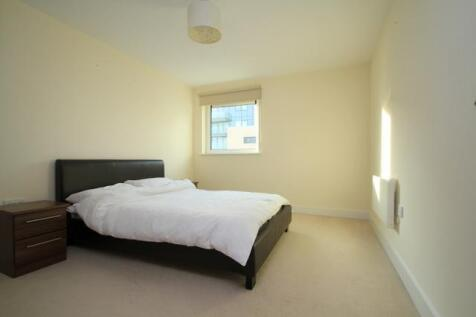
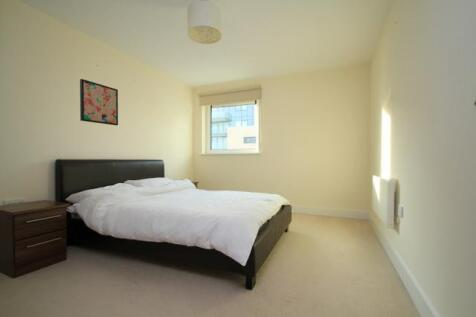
+ wall art [79,78,119,126]
